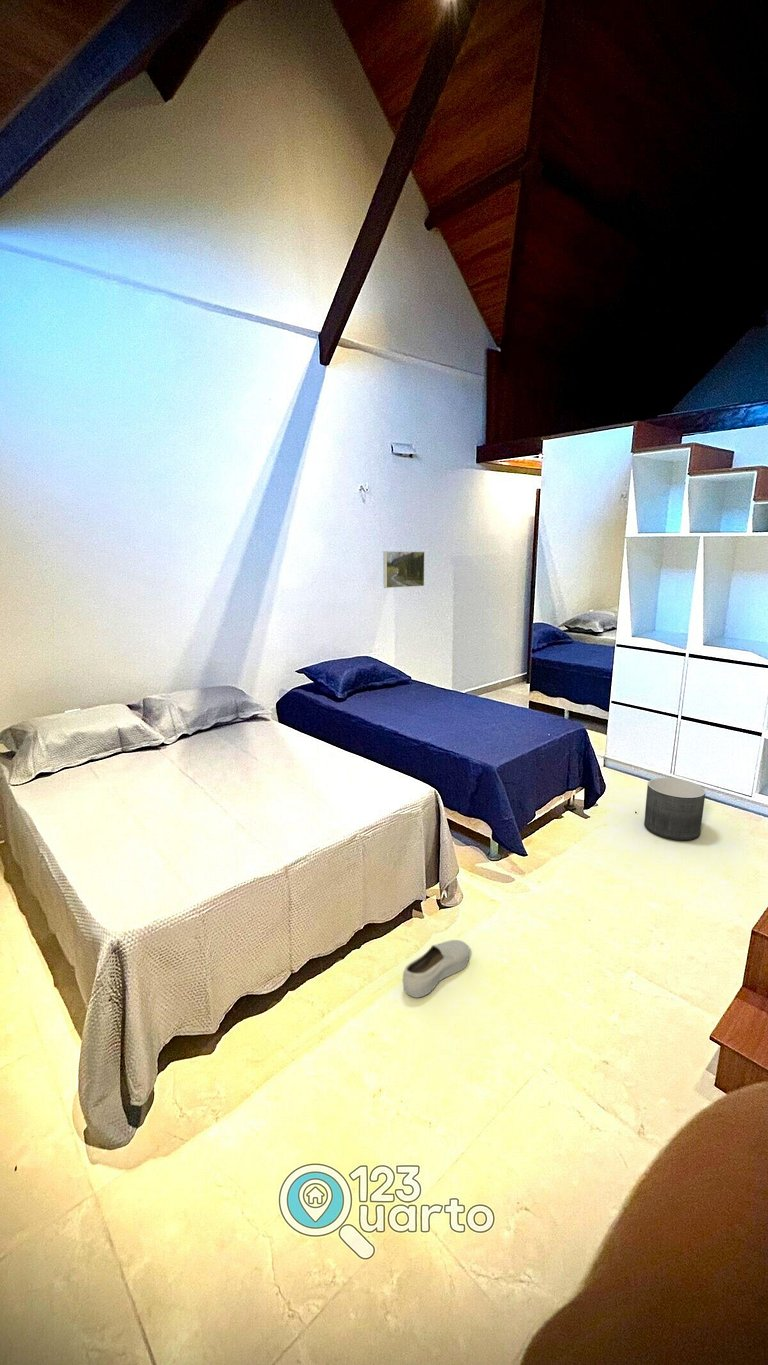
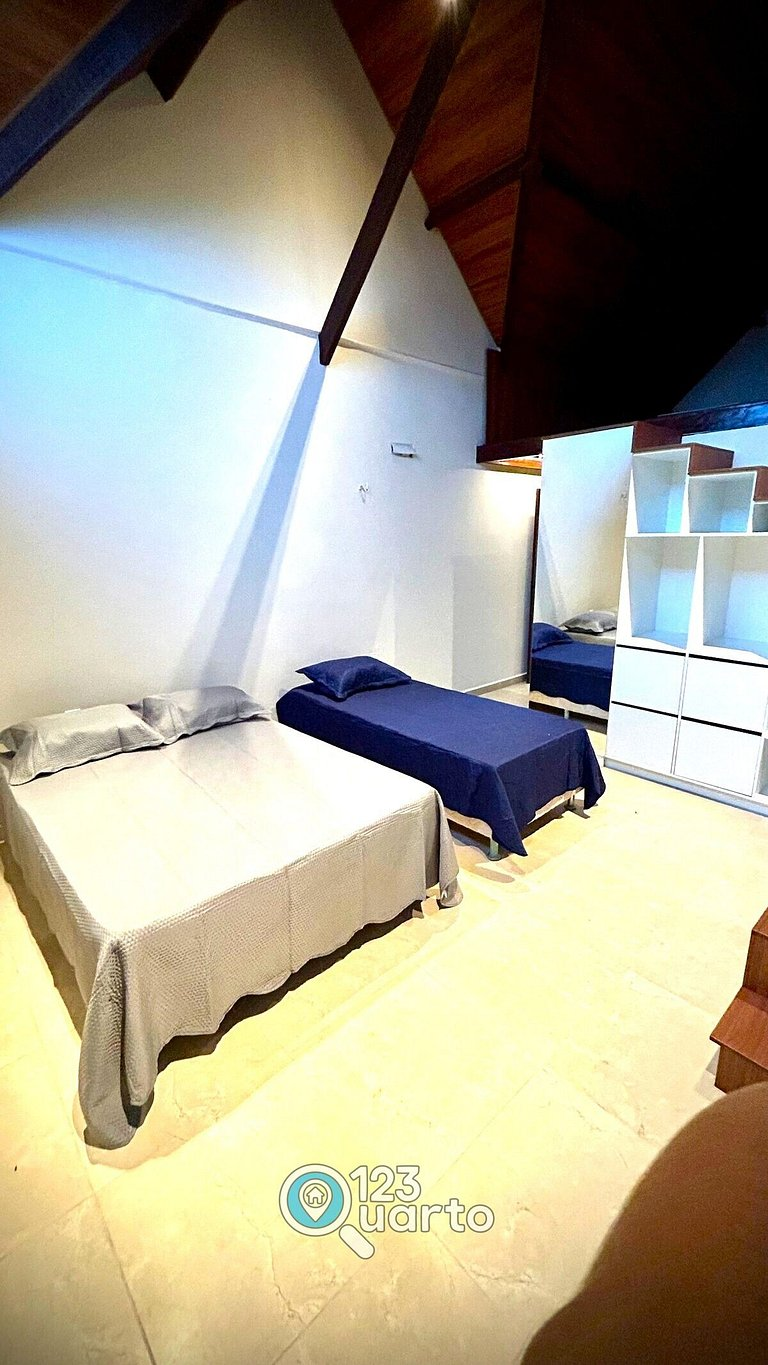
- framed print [383,550,426,589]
- planter [643,777,706,841]
- shoe [401,939,471,999]
